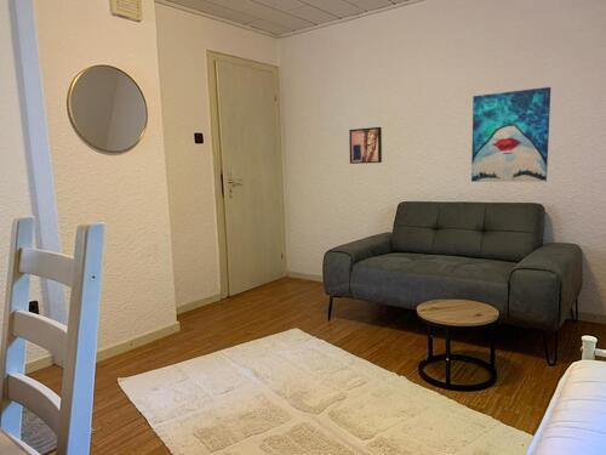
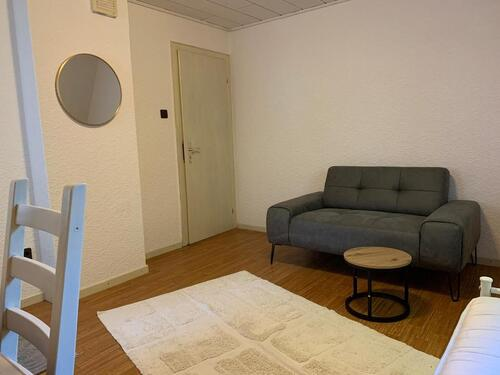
- wall art [348,126,383,165]
- wall art [470,86,551,183]
